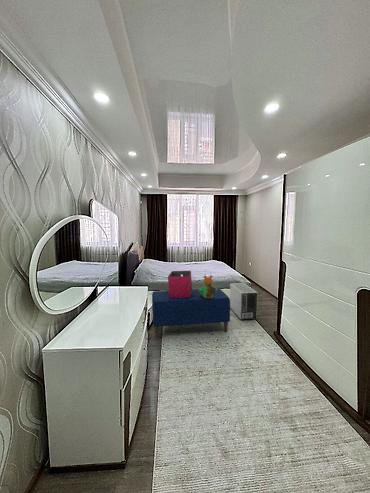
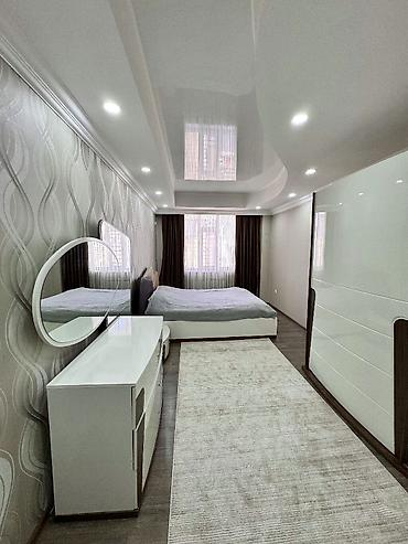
- bench [151,287,231,338]
- stuffed bear [198,274,218,298]
- air purifier [229,282,259,321]
- storage bin [167,270,193,297]
